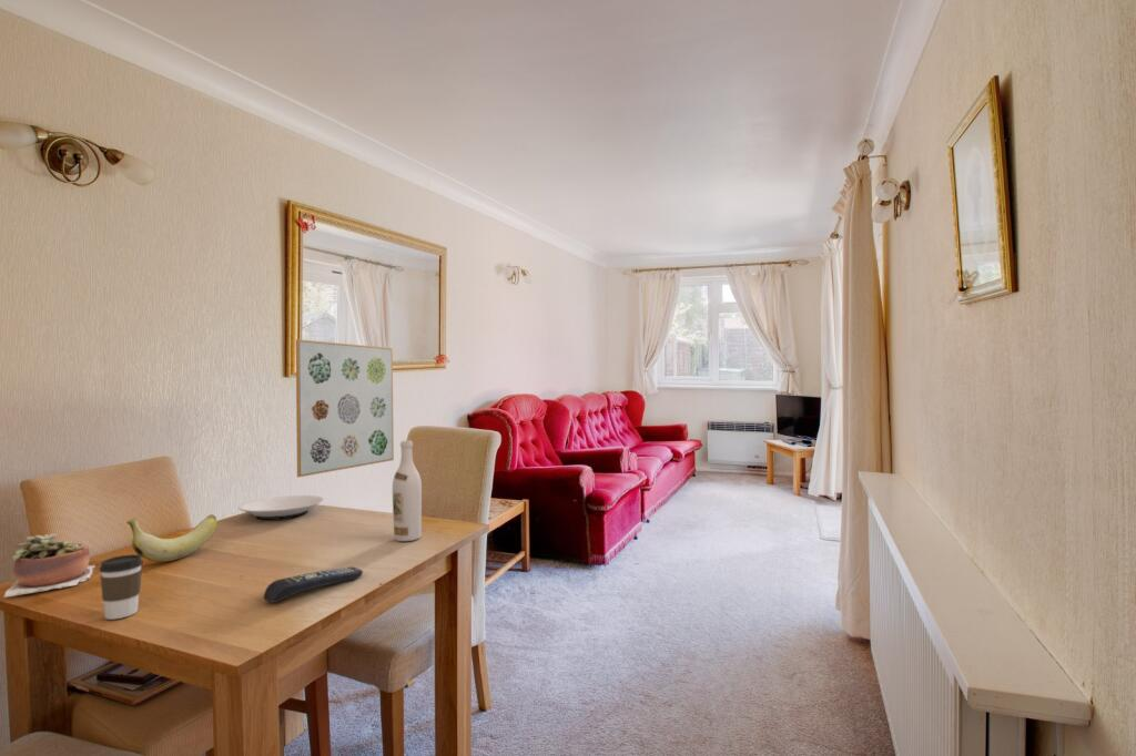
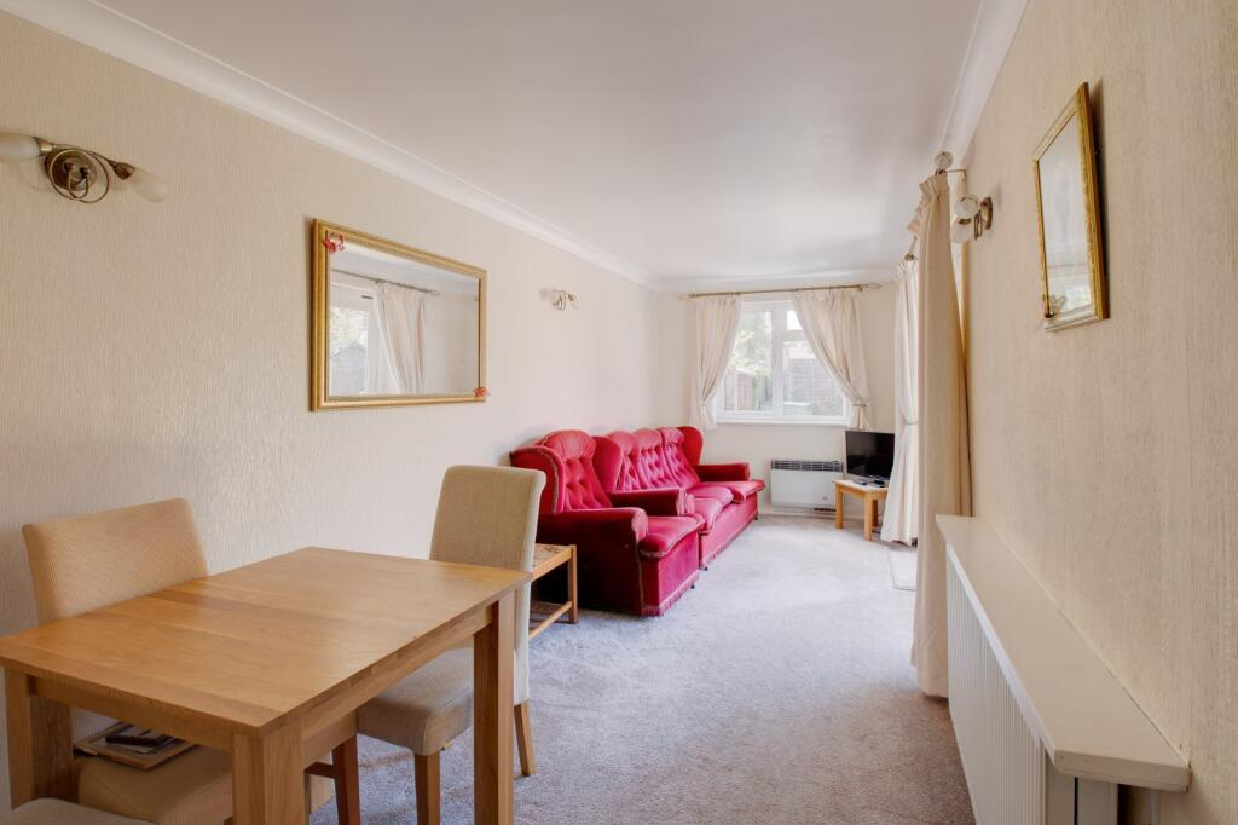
- wine bottle [392,439,423,542]
- succulent plant [2,532,95,599]
- coffee cup [98,553,144,621]
- wall art [295,338,395,478]
- plate [237,494,324,521]
- banana [125,513,219,563]
- remote control [263,565,364,604]
